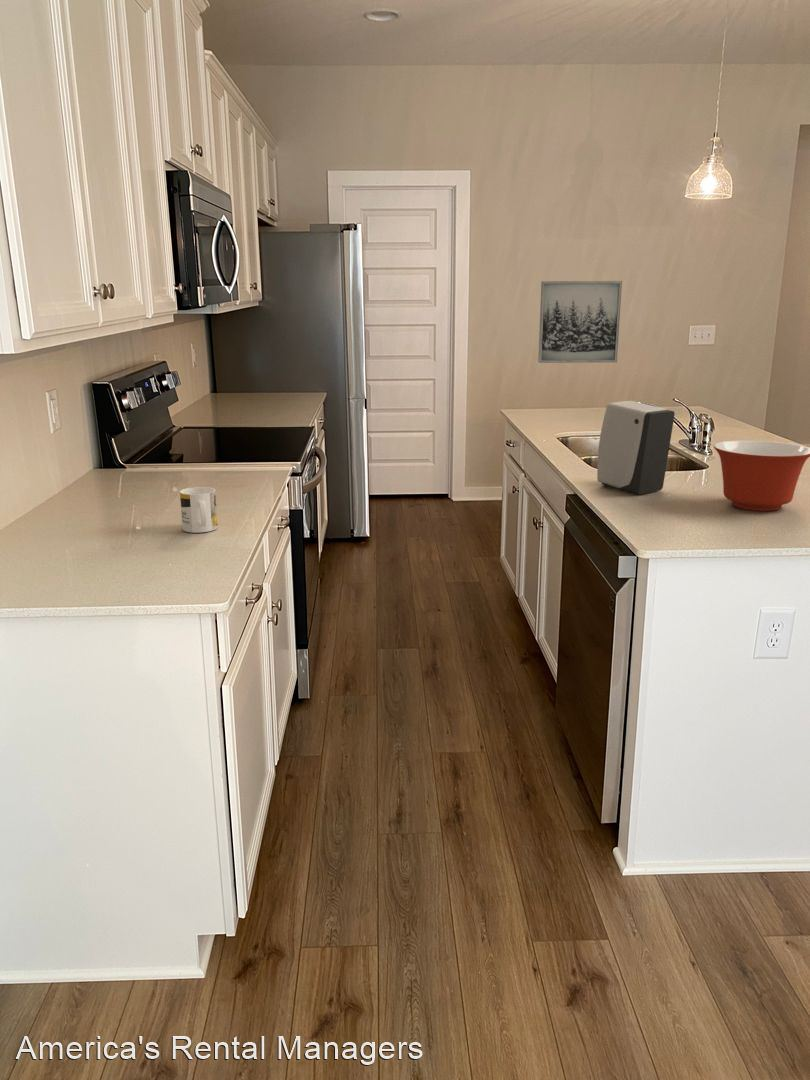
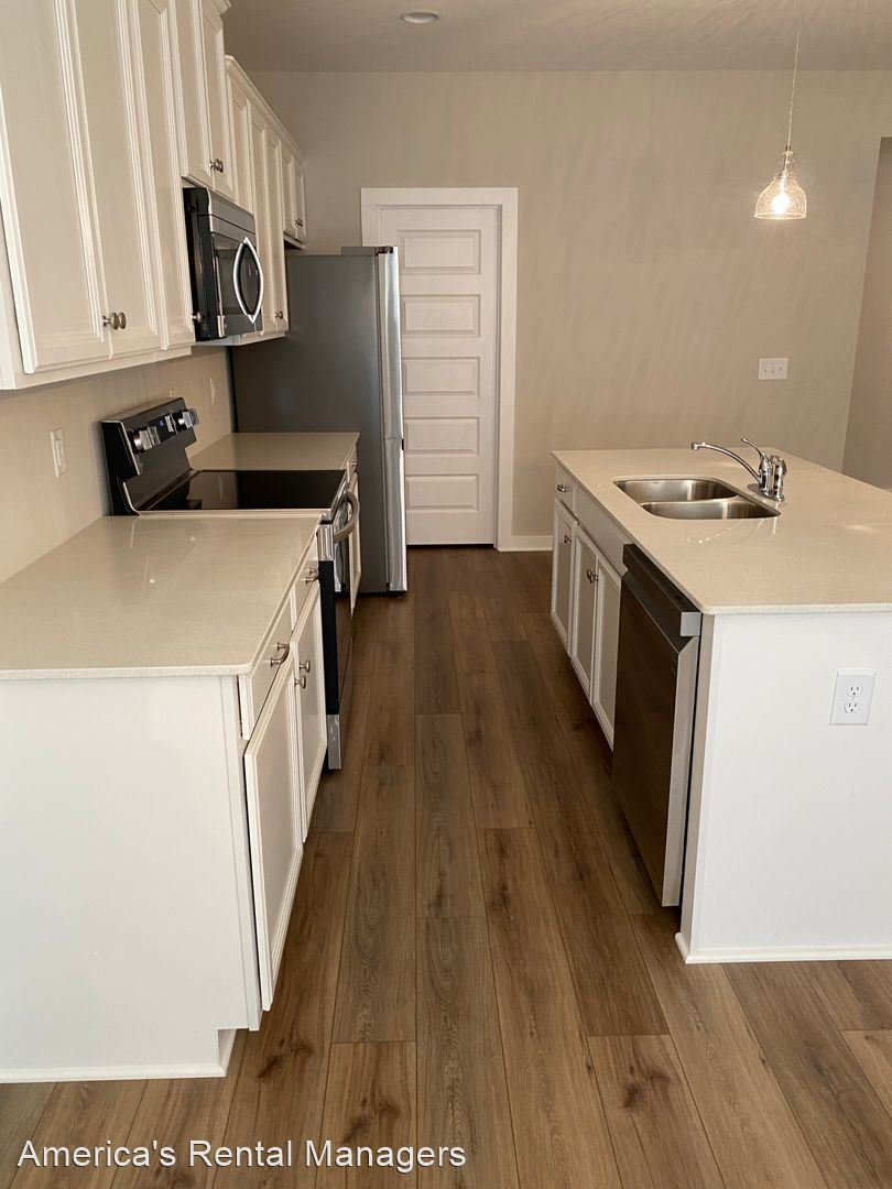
- mug [179,486,219,534]
- mixing bowl [713,439,810,512]
- wall art [537,280,623,364]
- soap dispenser [596,400,676,495]
